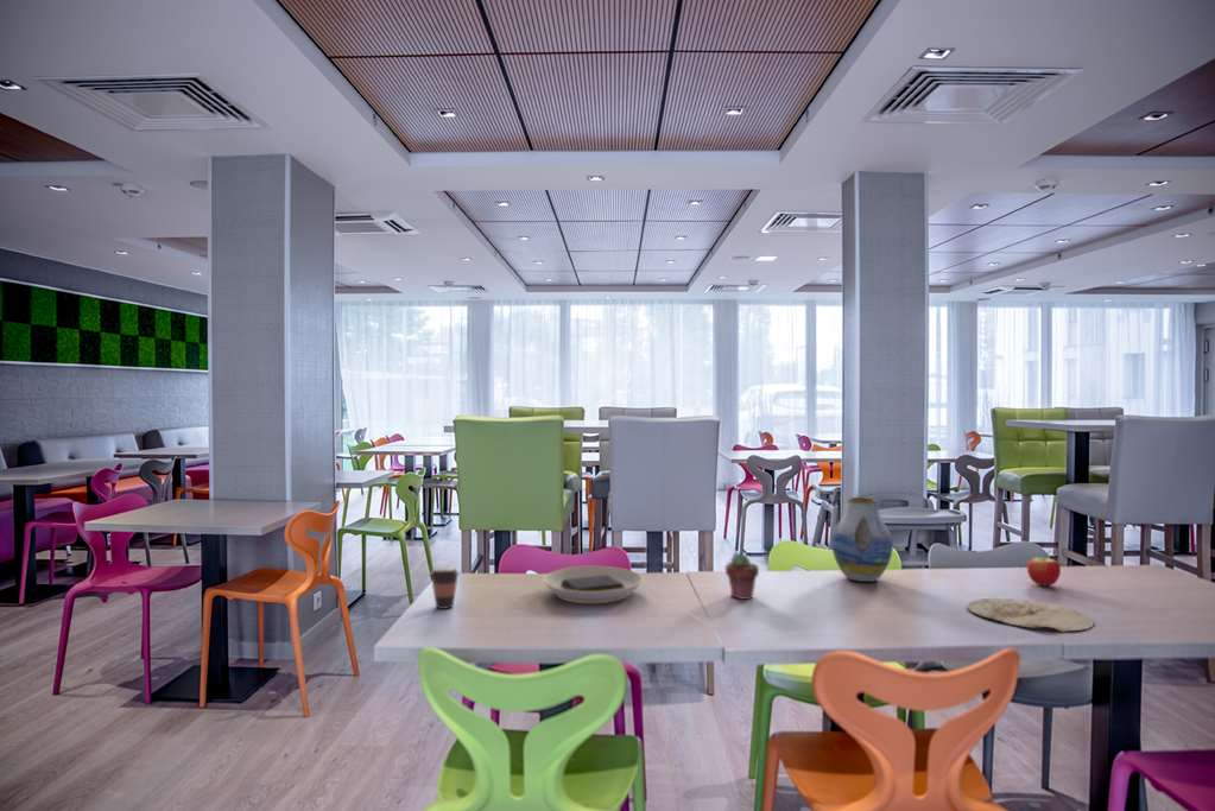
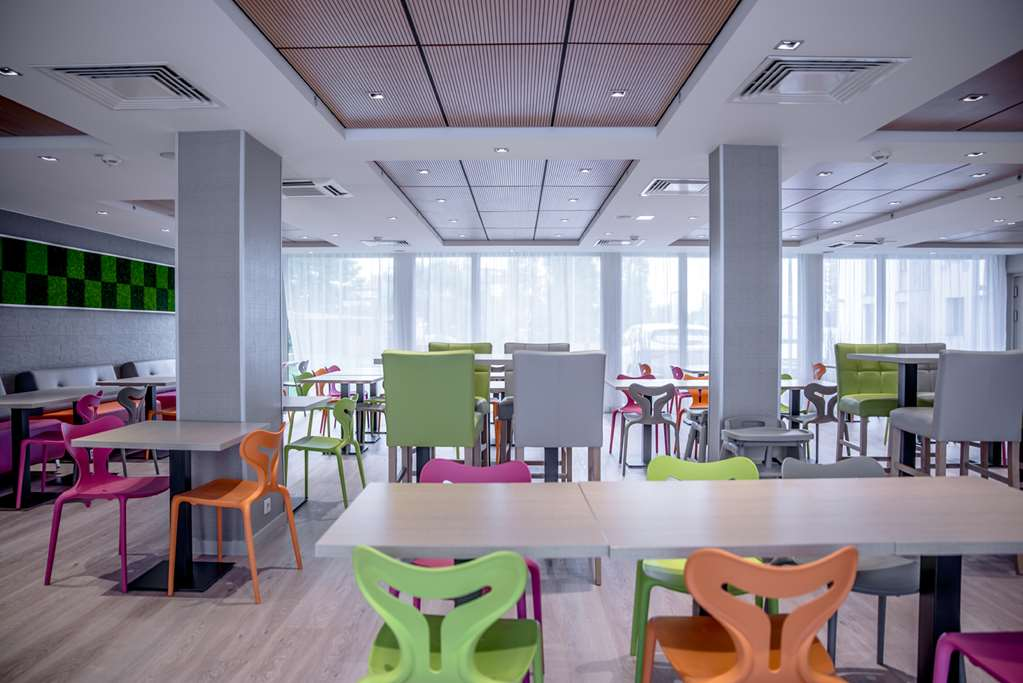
- apple [1026,551,1062,587]
- coffee cup [429,565,461,610]
- plate [966,597,1095,633]
- plate [542,565,644,604]
- potted succulent [724,552,760,601]
- vase [830,496,894,583]
